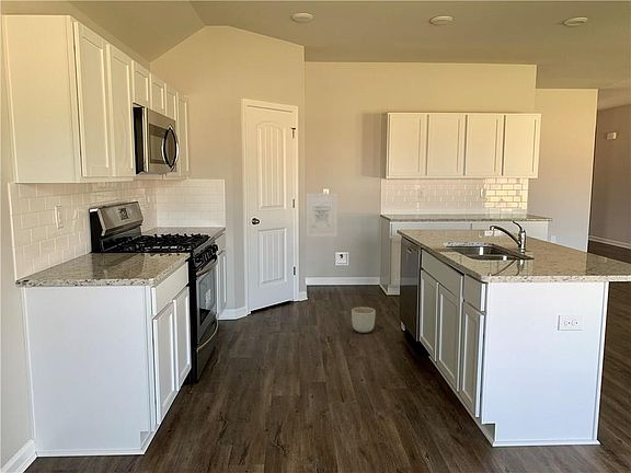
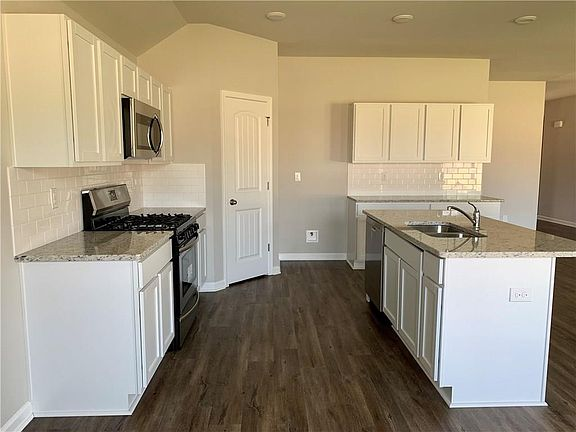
- planter [351,307,377,334]
- wall art [306,193,339,238]
